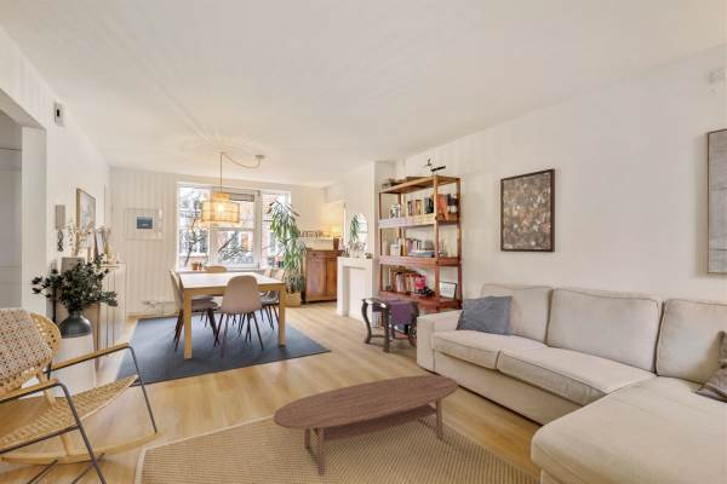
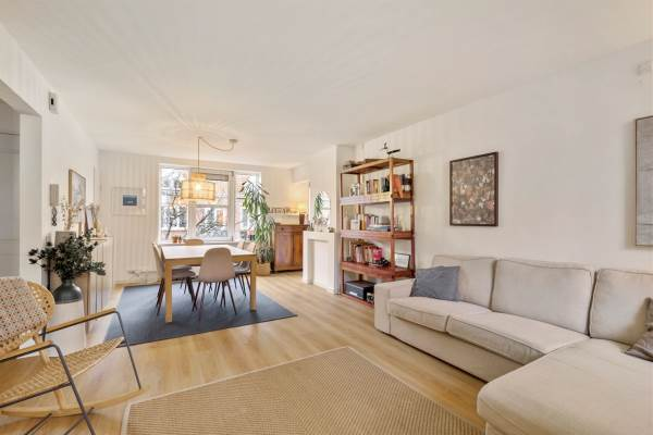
- side table [360,294,422,355]
- coffee table [273,374,459,477]
